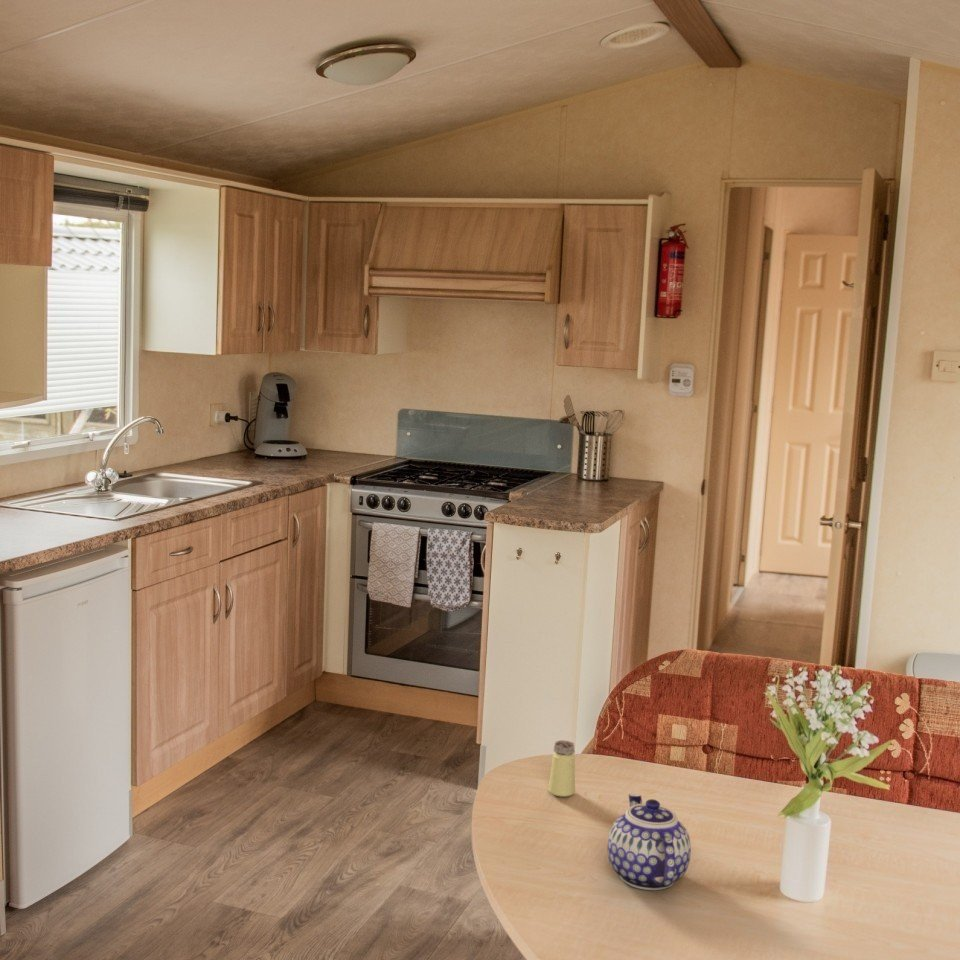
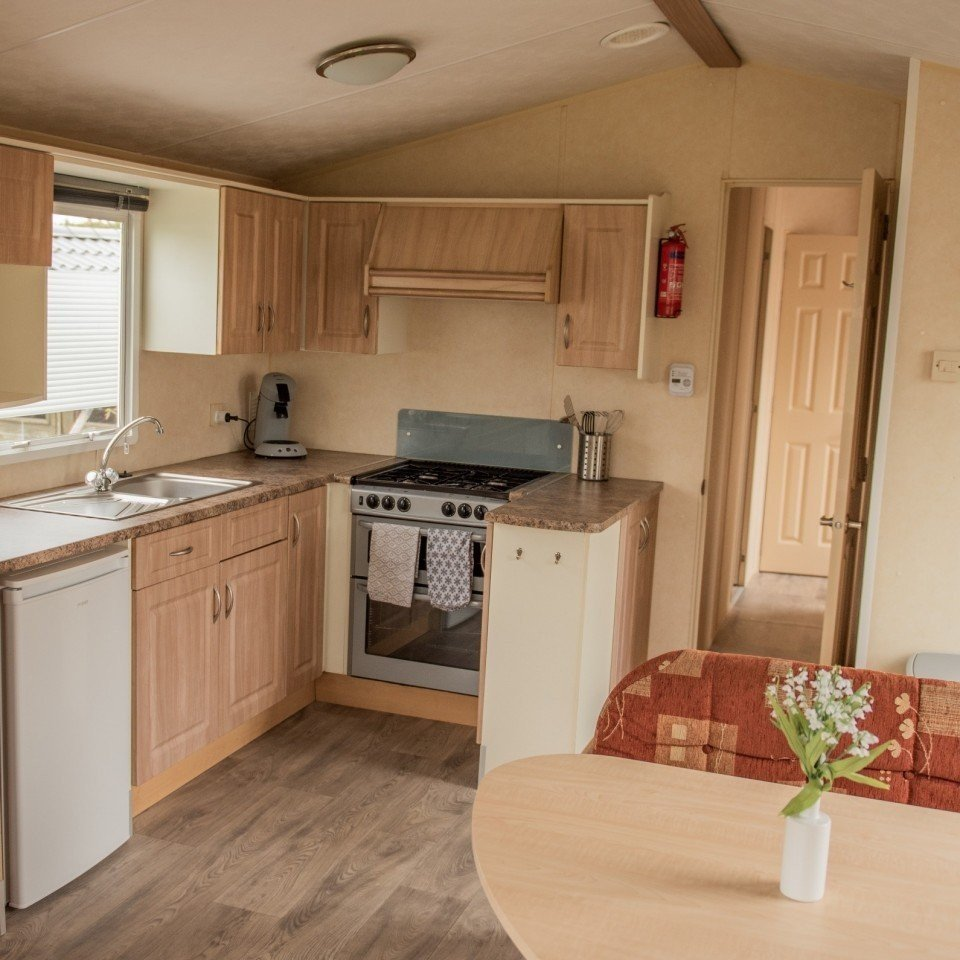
- teapot [607,793,692,891]
- saltshaker [547,739,576,798]
